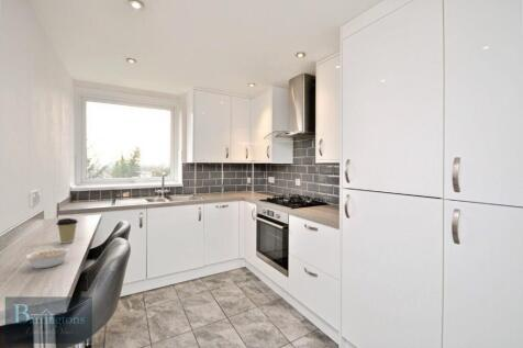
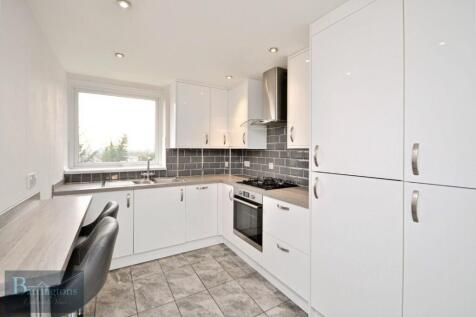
- legume [23,247,71,270]
- coffee cup [55,217,79,245]
